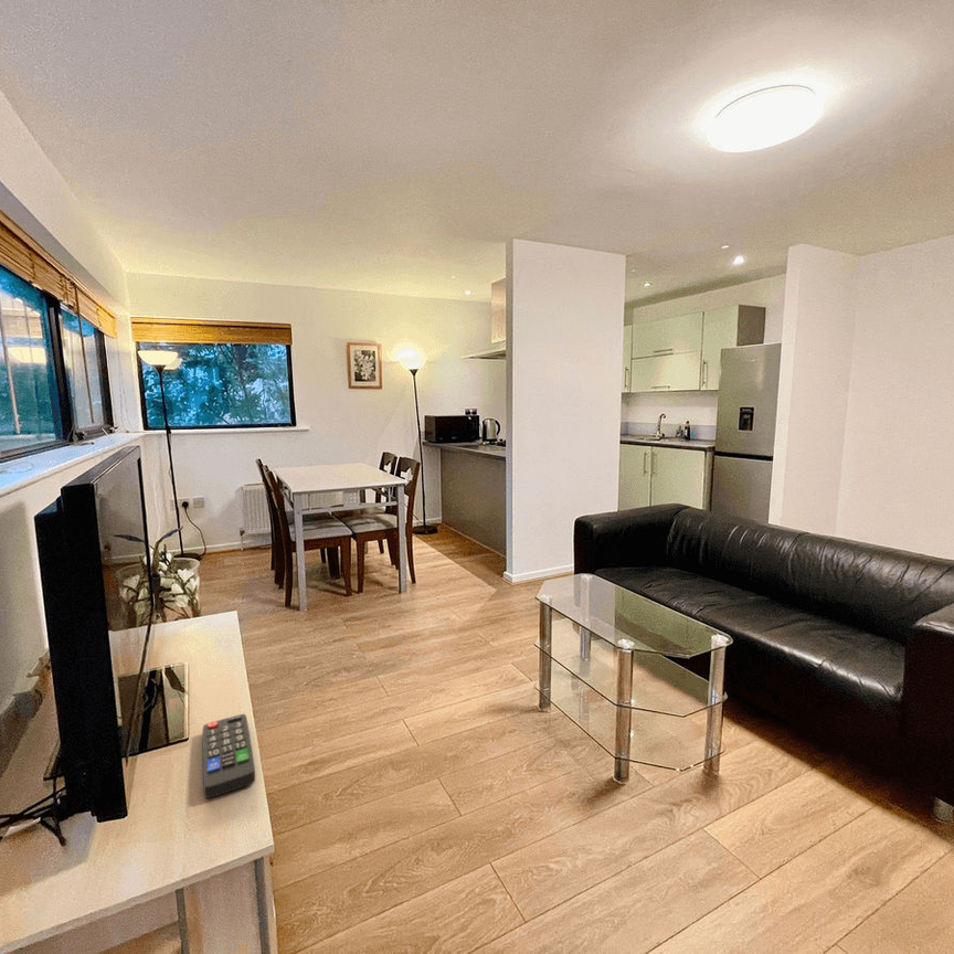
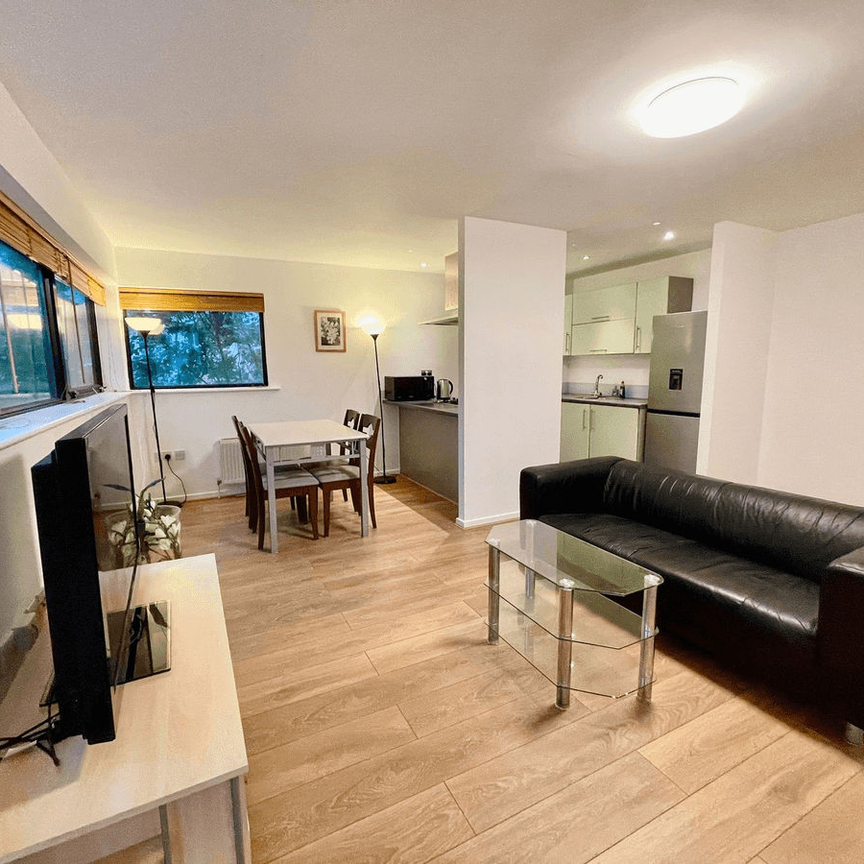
- remote control [201,713,256,799]
